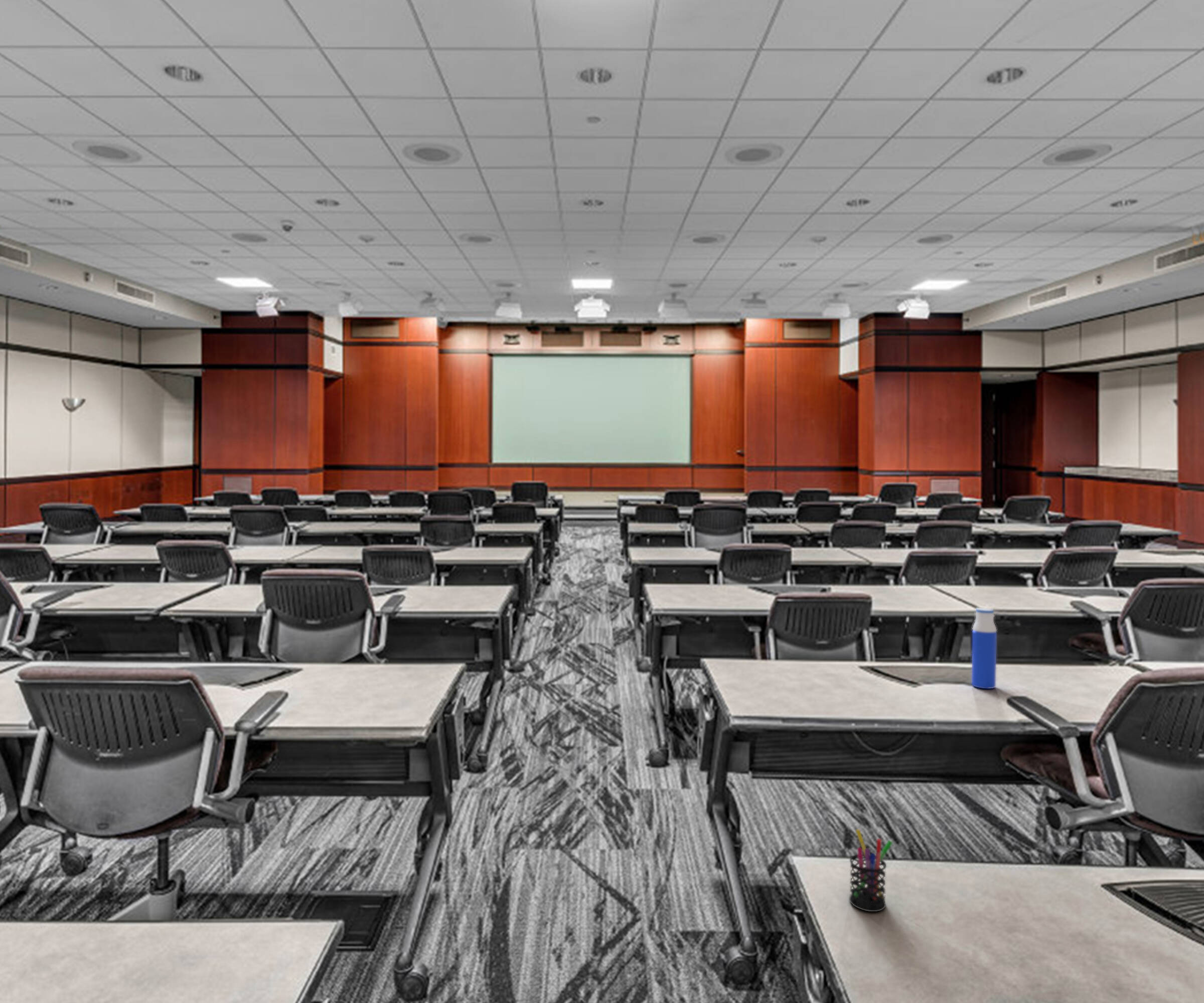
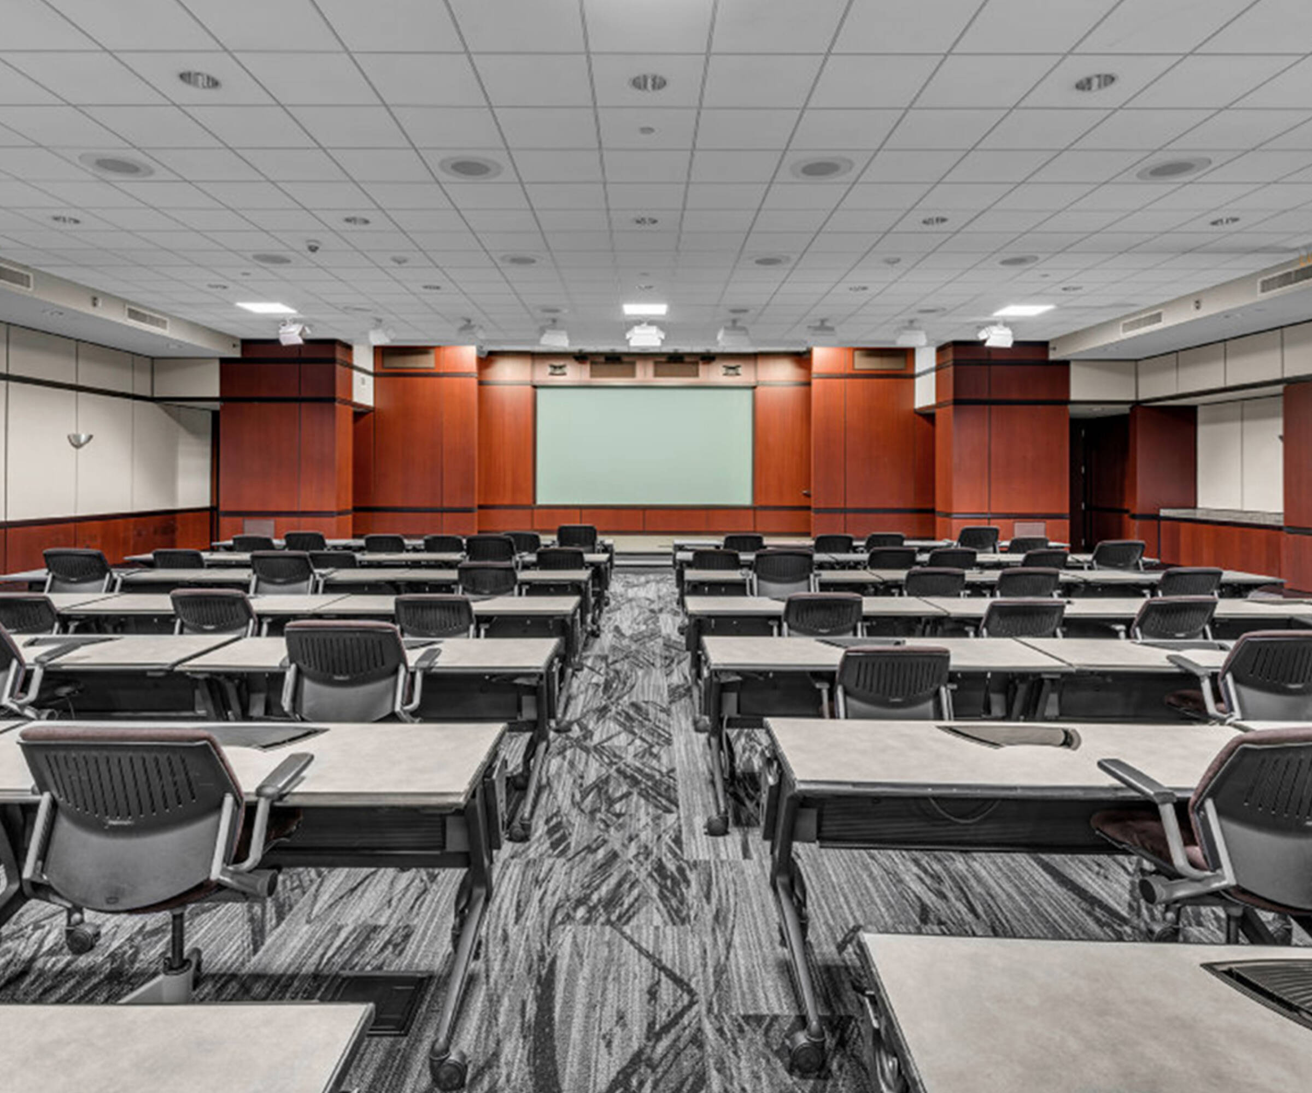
- pen holder [849,829,893,912]
- water bottle [971,607,997,689]
